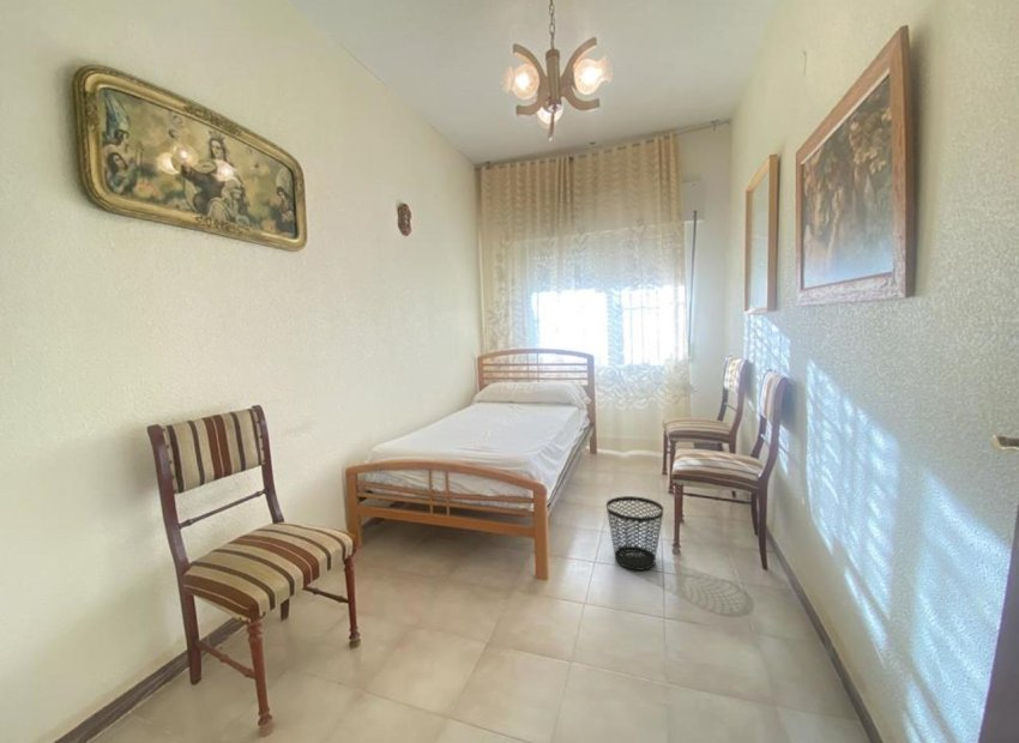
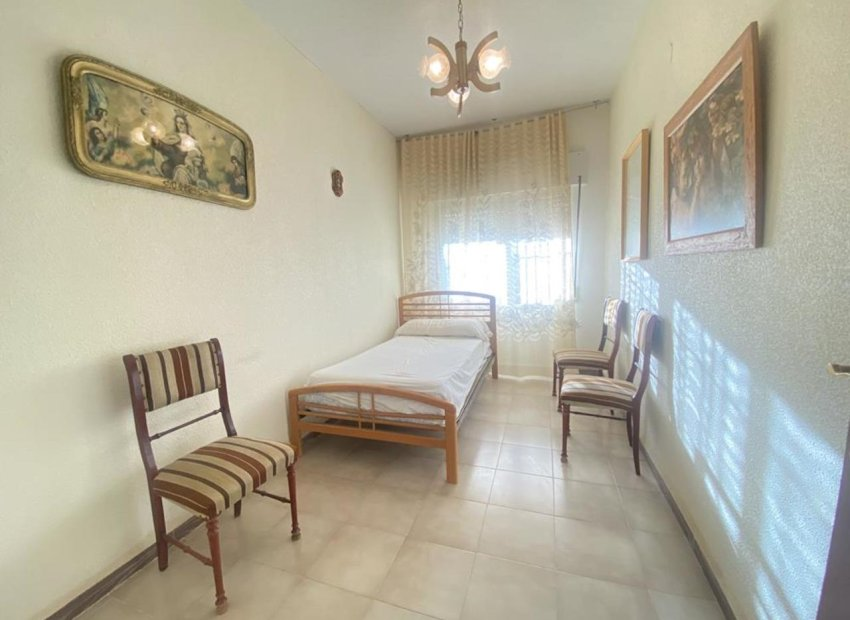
- wastebasket [605,495,665,572]
